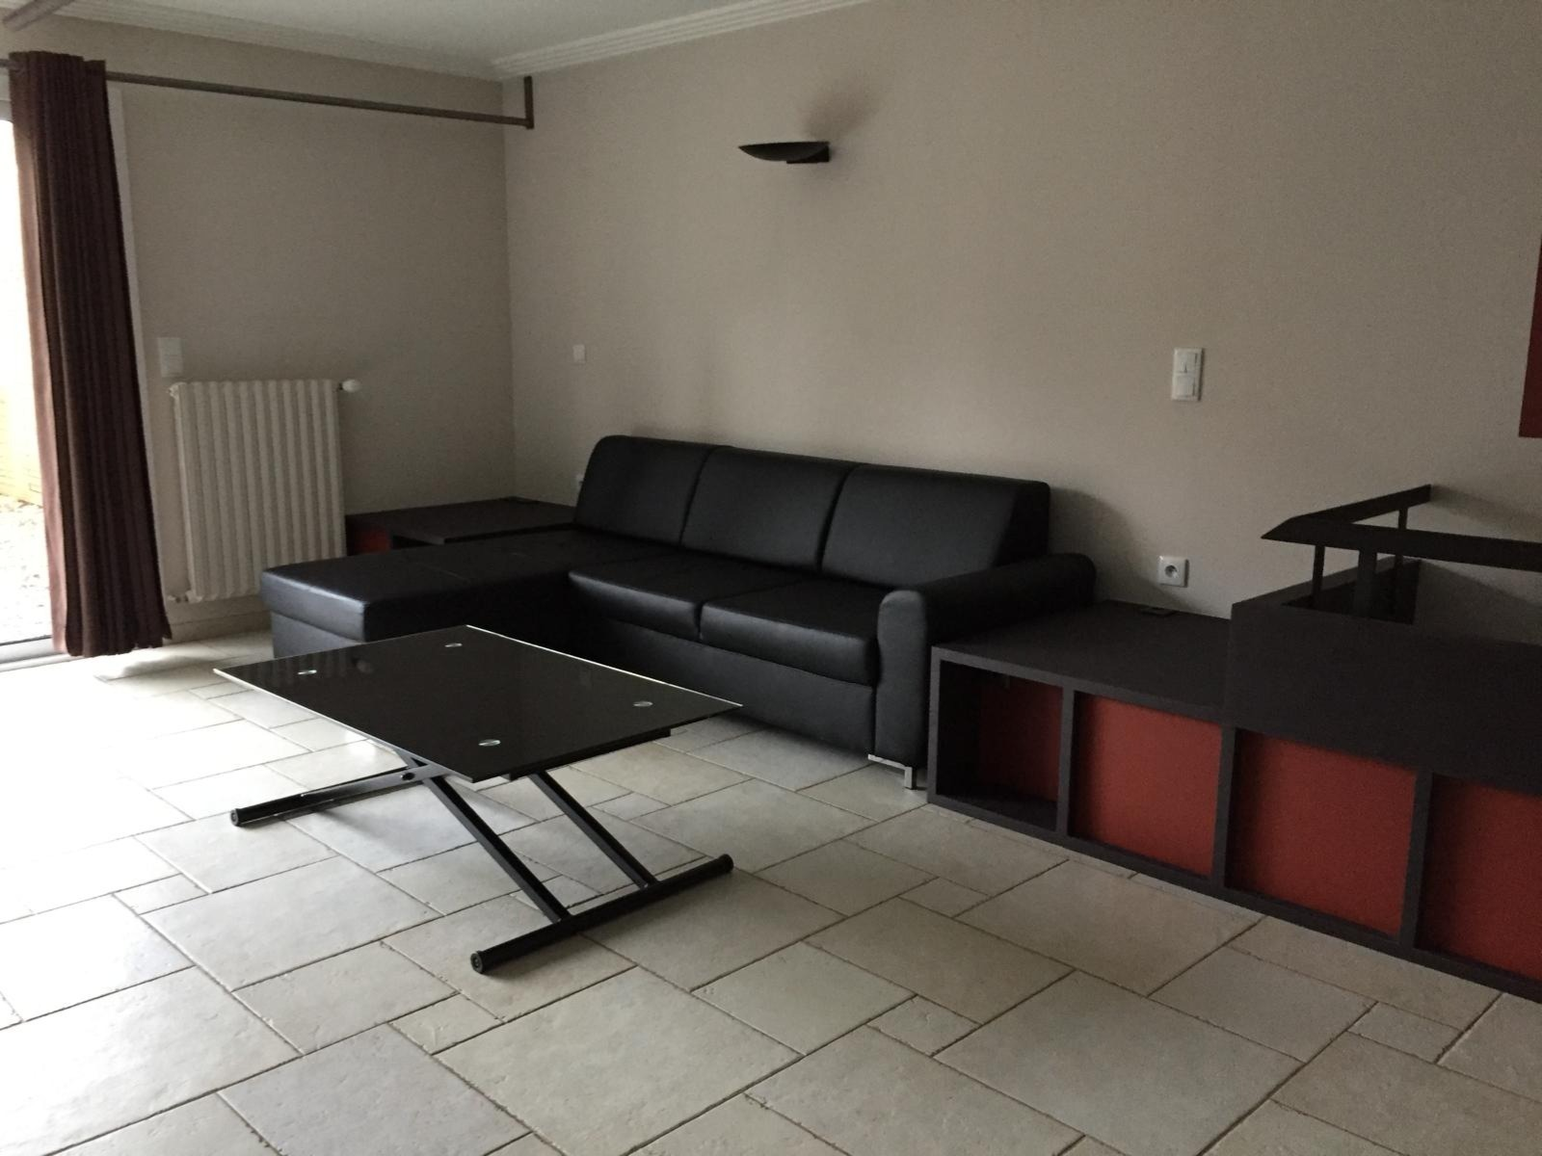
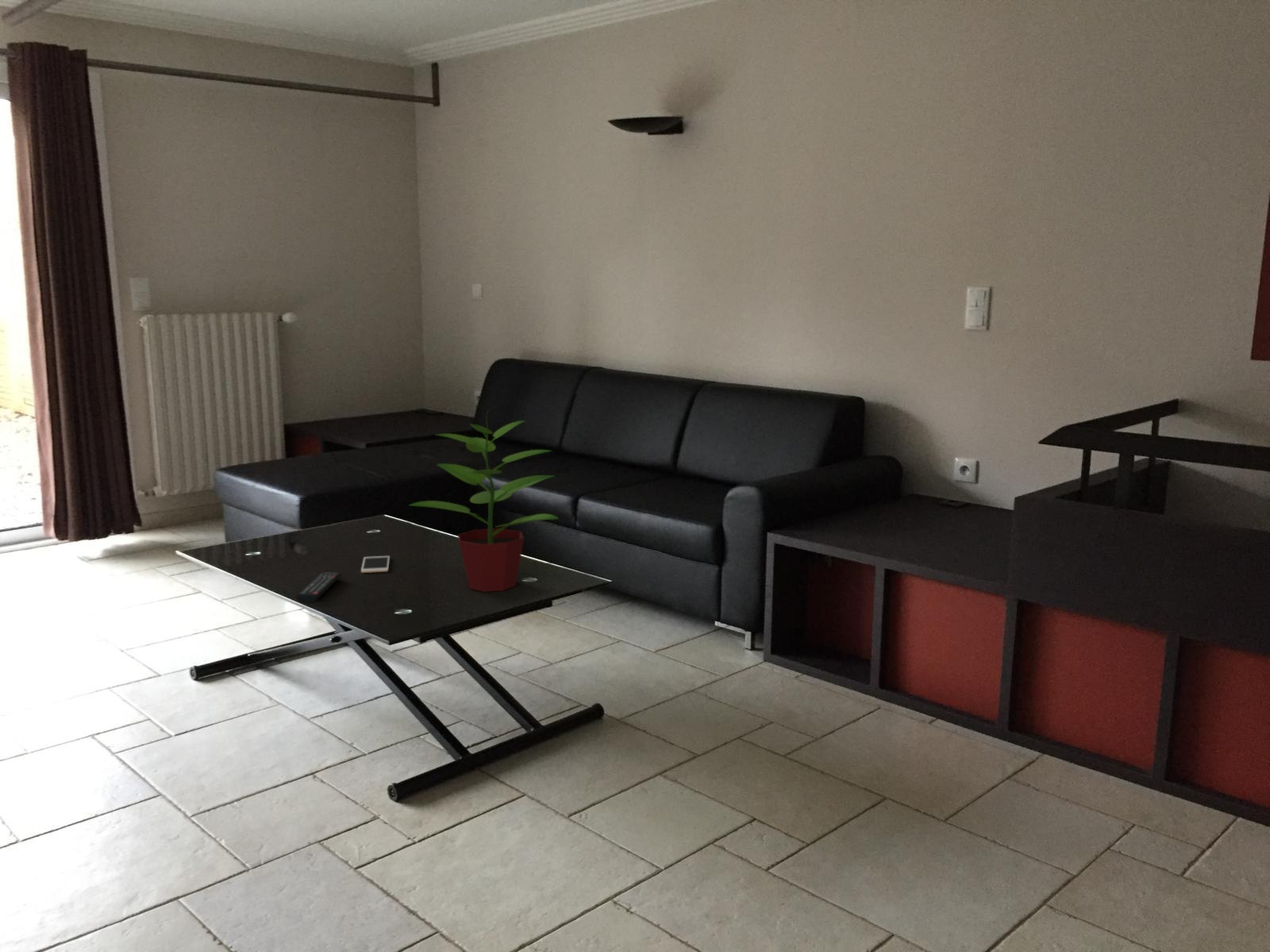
+ remote control [296,572,342,604]
+ cell phone [360,555,391,574]
+ potted plant [409,409,560,593]
